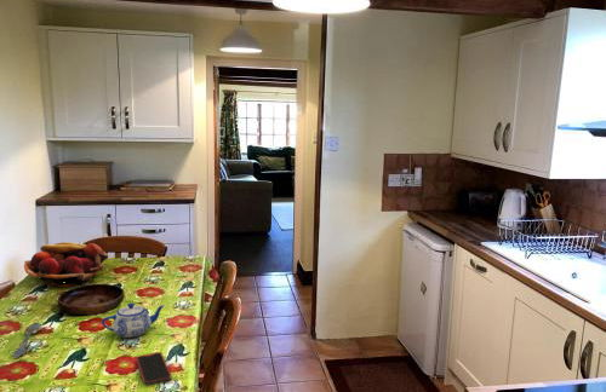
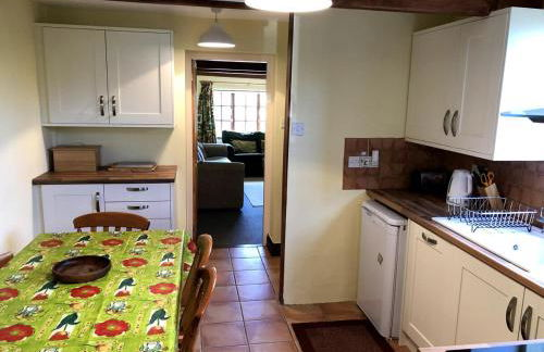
- teapot [101,302,166,339]
- smartphone [135,351,172,387]
- spoon [12,322,42,359]
- fruit basket [23,241,109,288]
